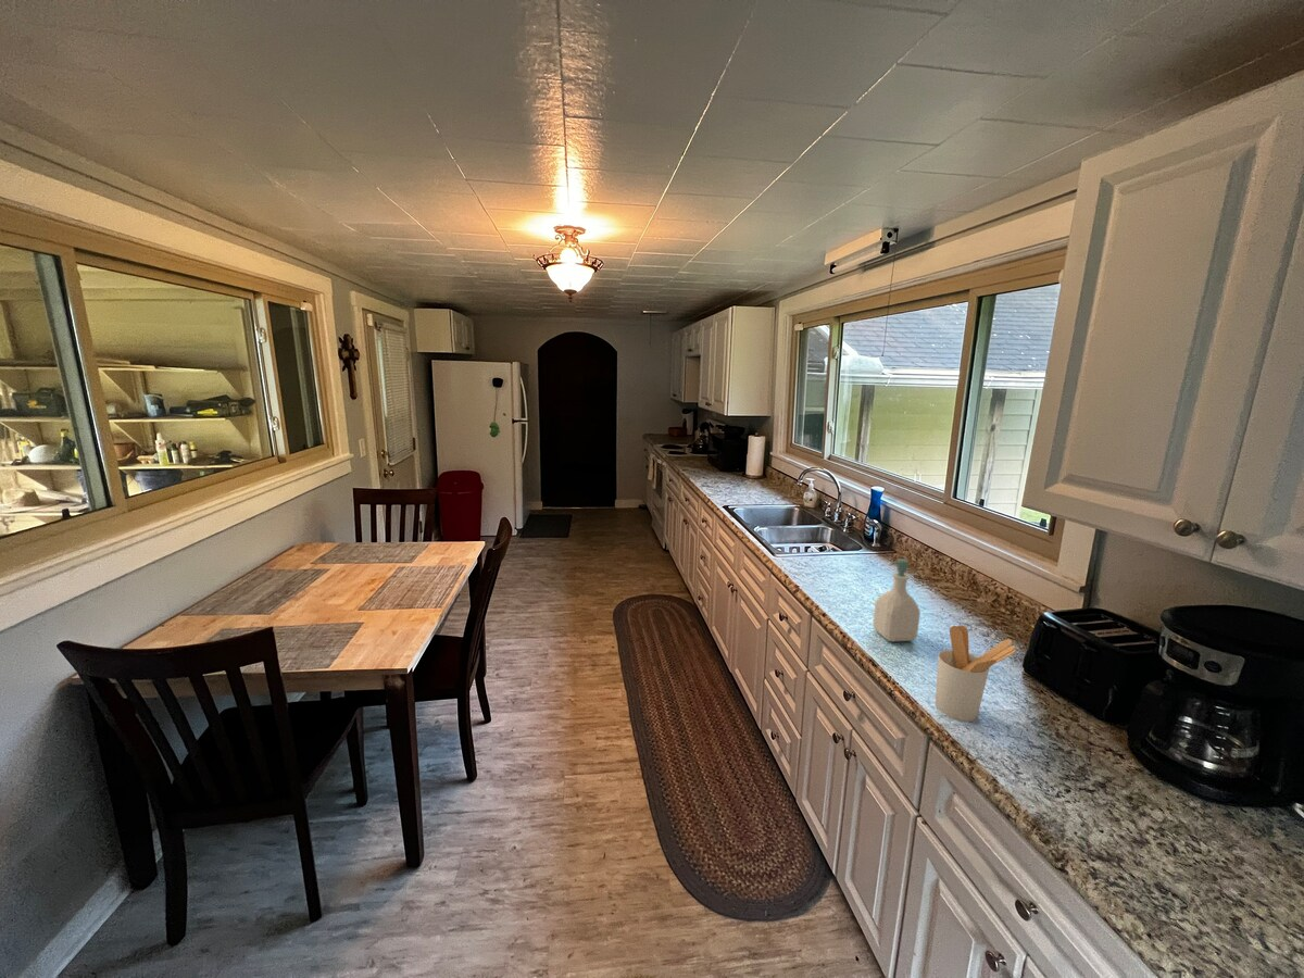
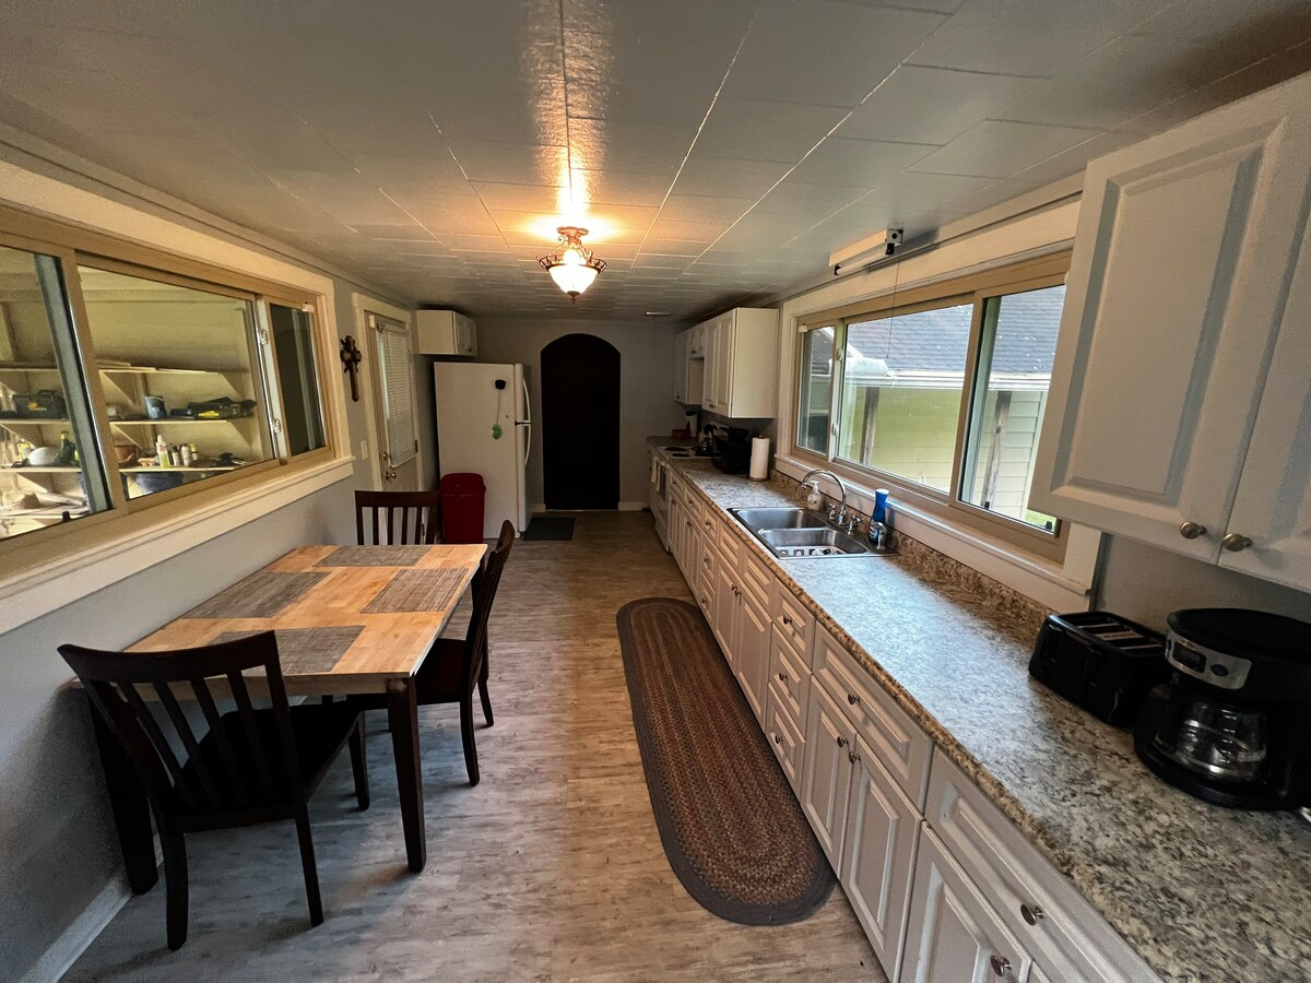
- utensil holder [935,625,1017,723]
- soap bottle [872,557,921,643]
